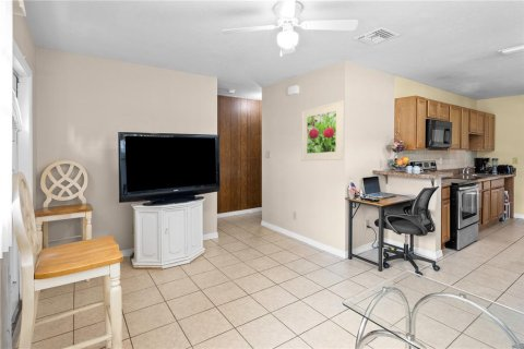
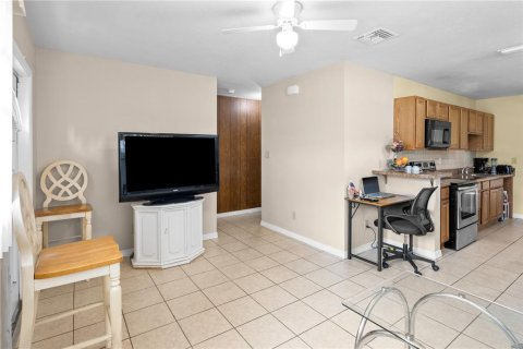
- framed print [300,100,345,161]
